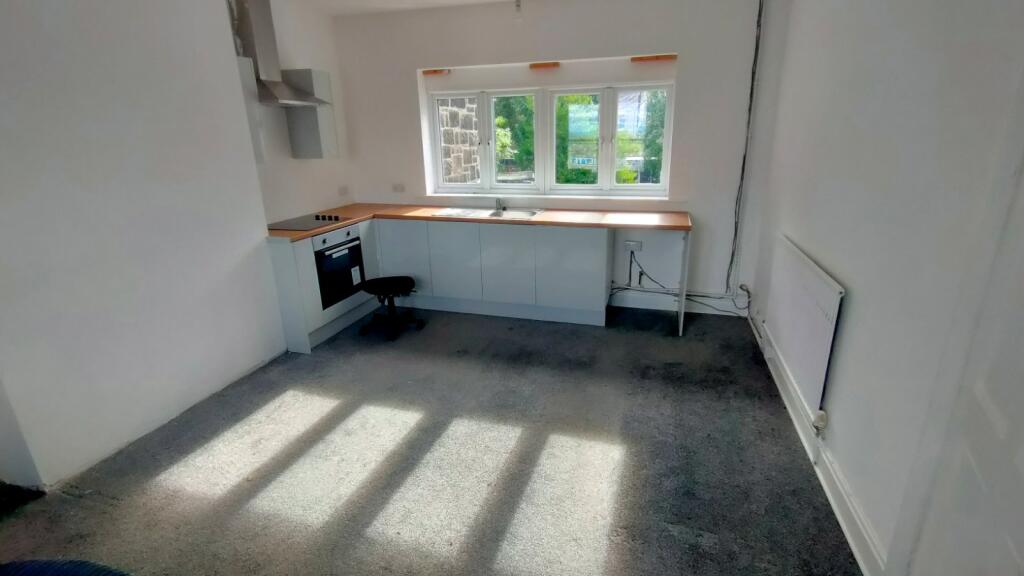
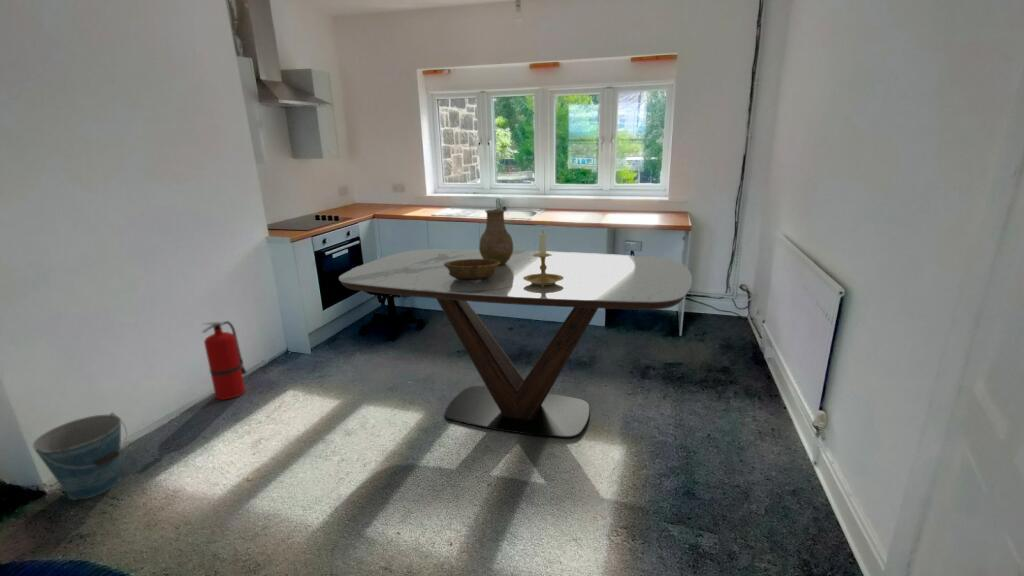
+ fire extinguisher [201,320,248,401]
+ dining table [338,248,693,439]
+ candle holder [522,230,565,287]
+ bucket [31,411,128,501]
+ decorative bowl [444,259,500,282]
+ vase [478,208,514,266]
